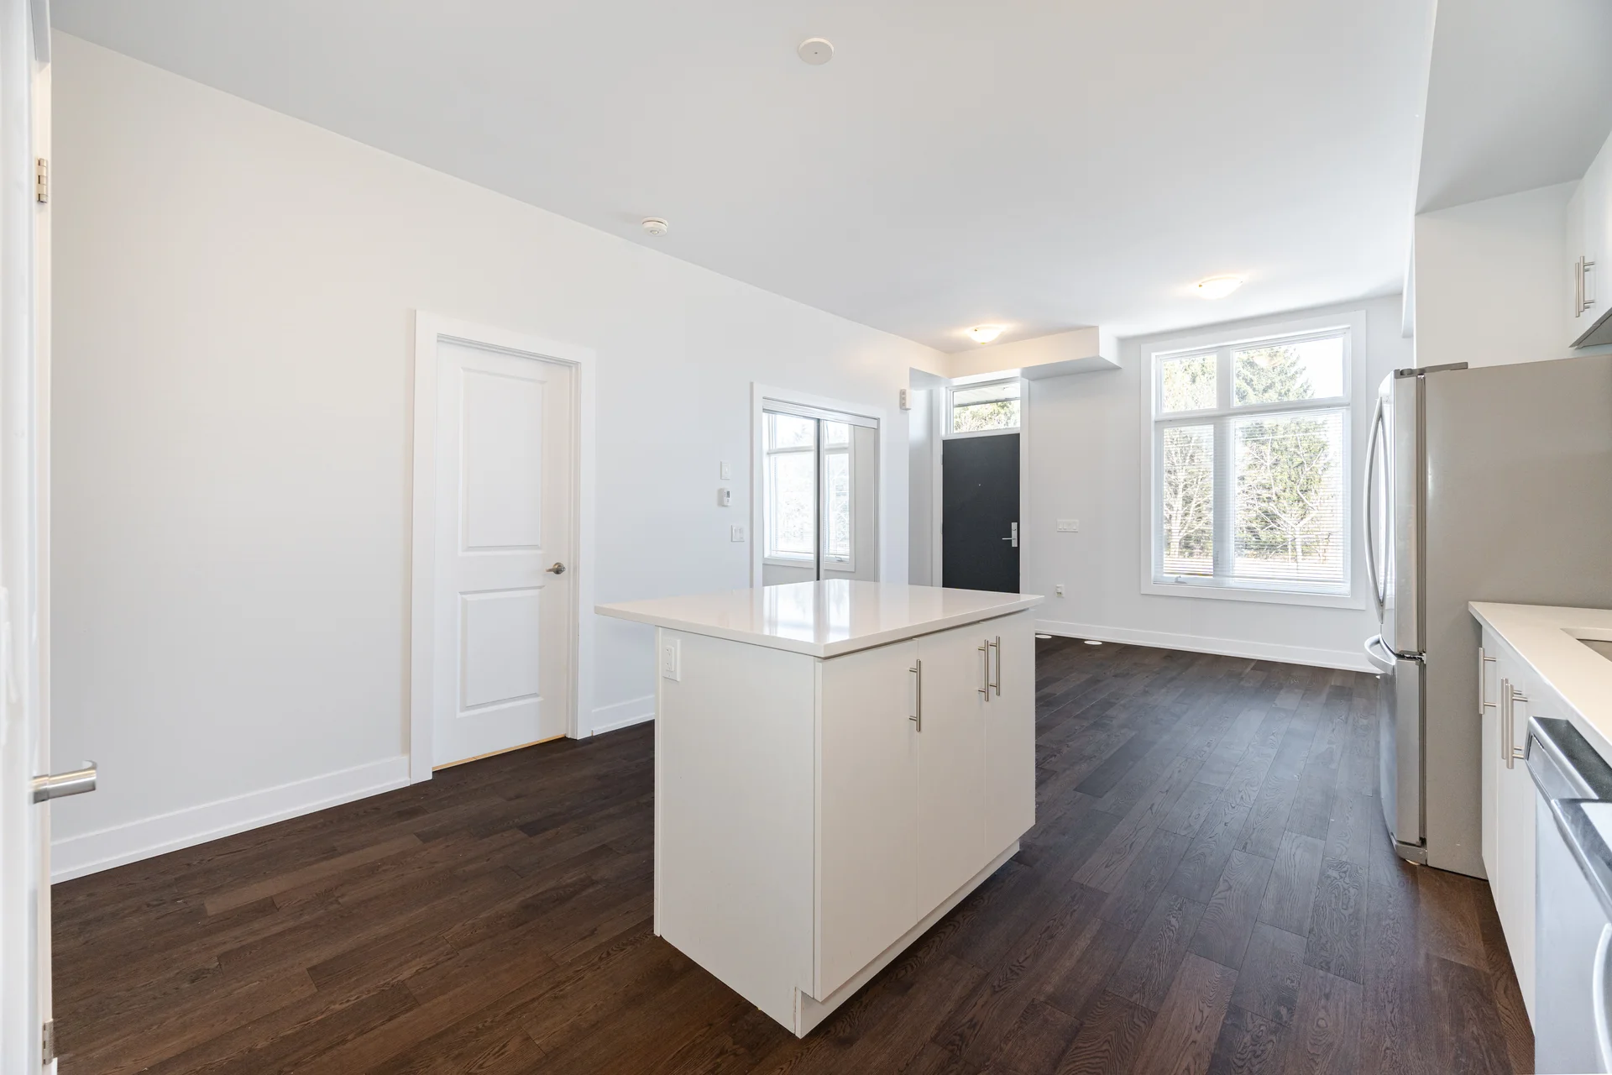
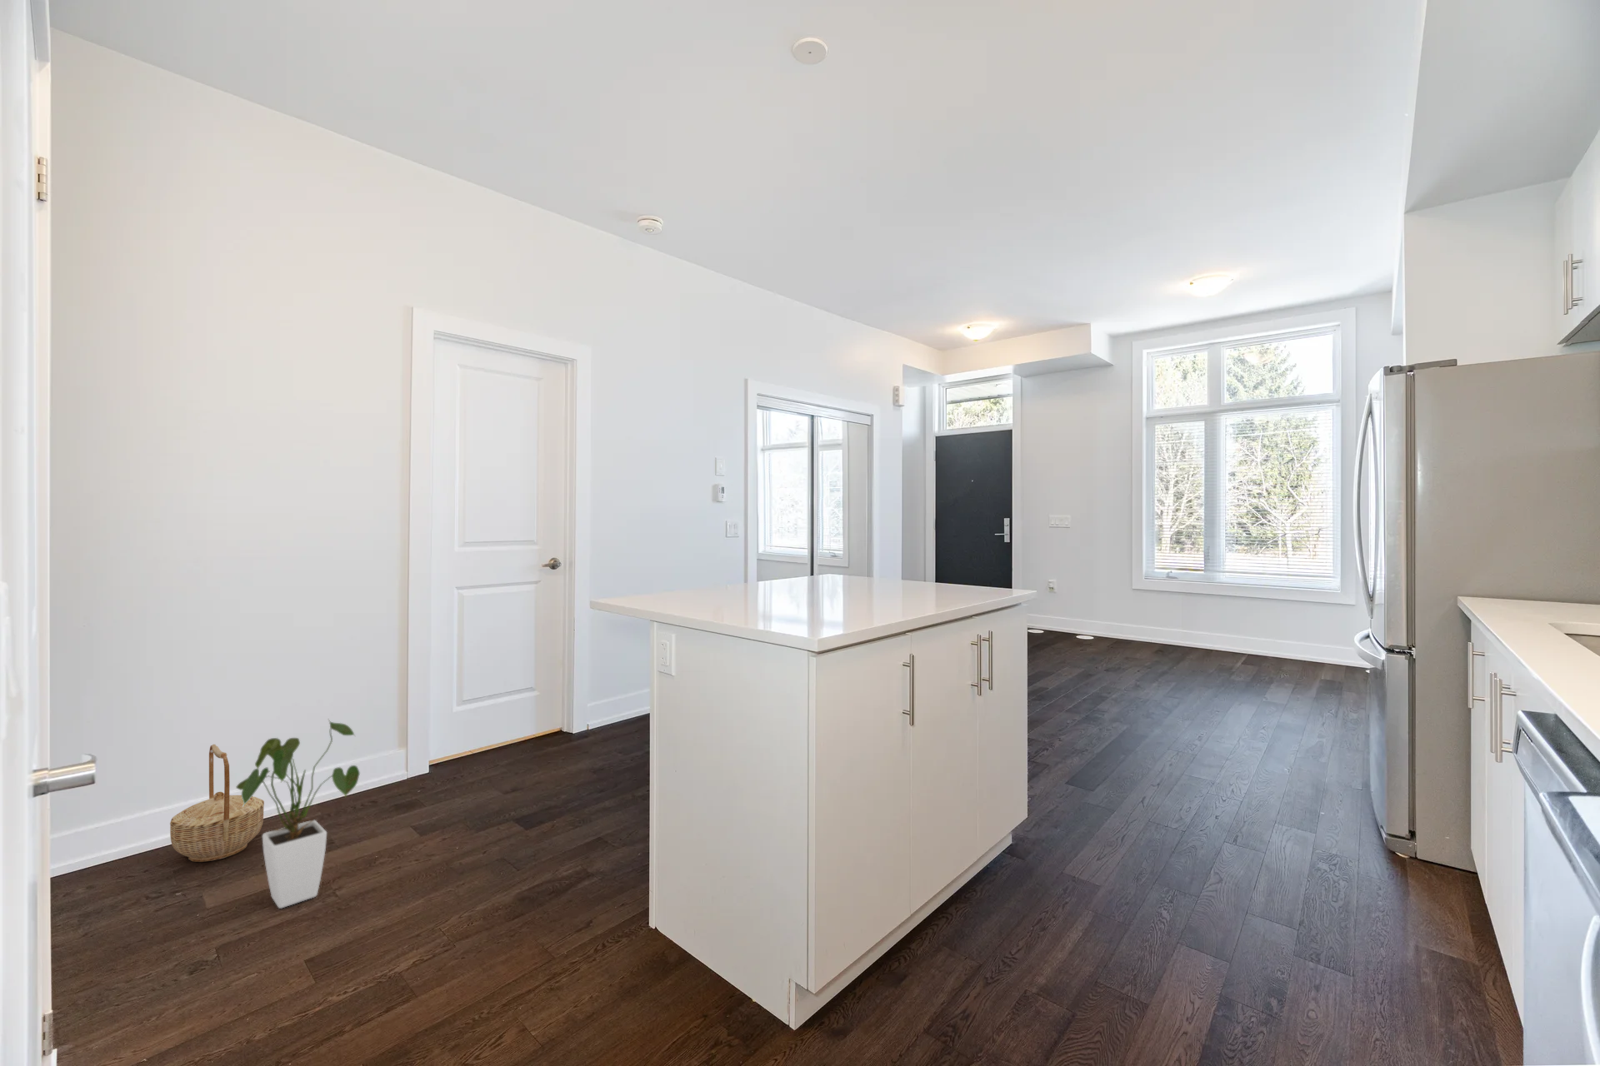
+ basket [169,744,265,863]
+ house plant [235,719,361,909]
